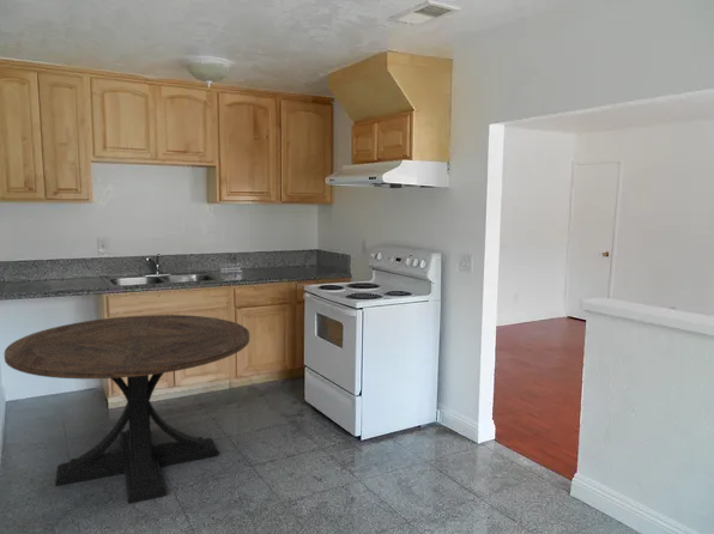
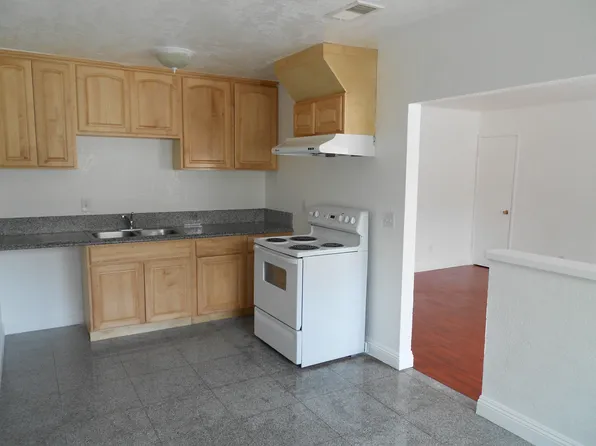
- round table [4,314,250,504]
